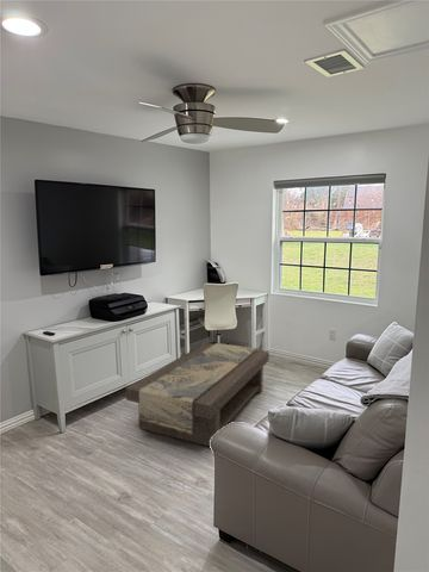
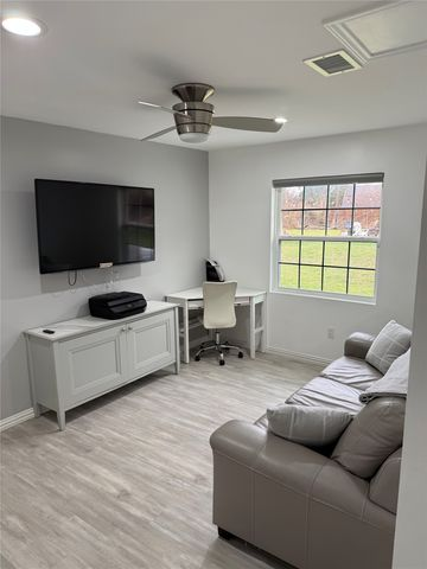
- coffee table [125,342,271,448]
